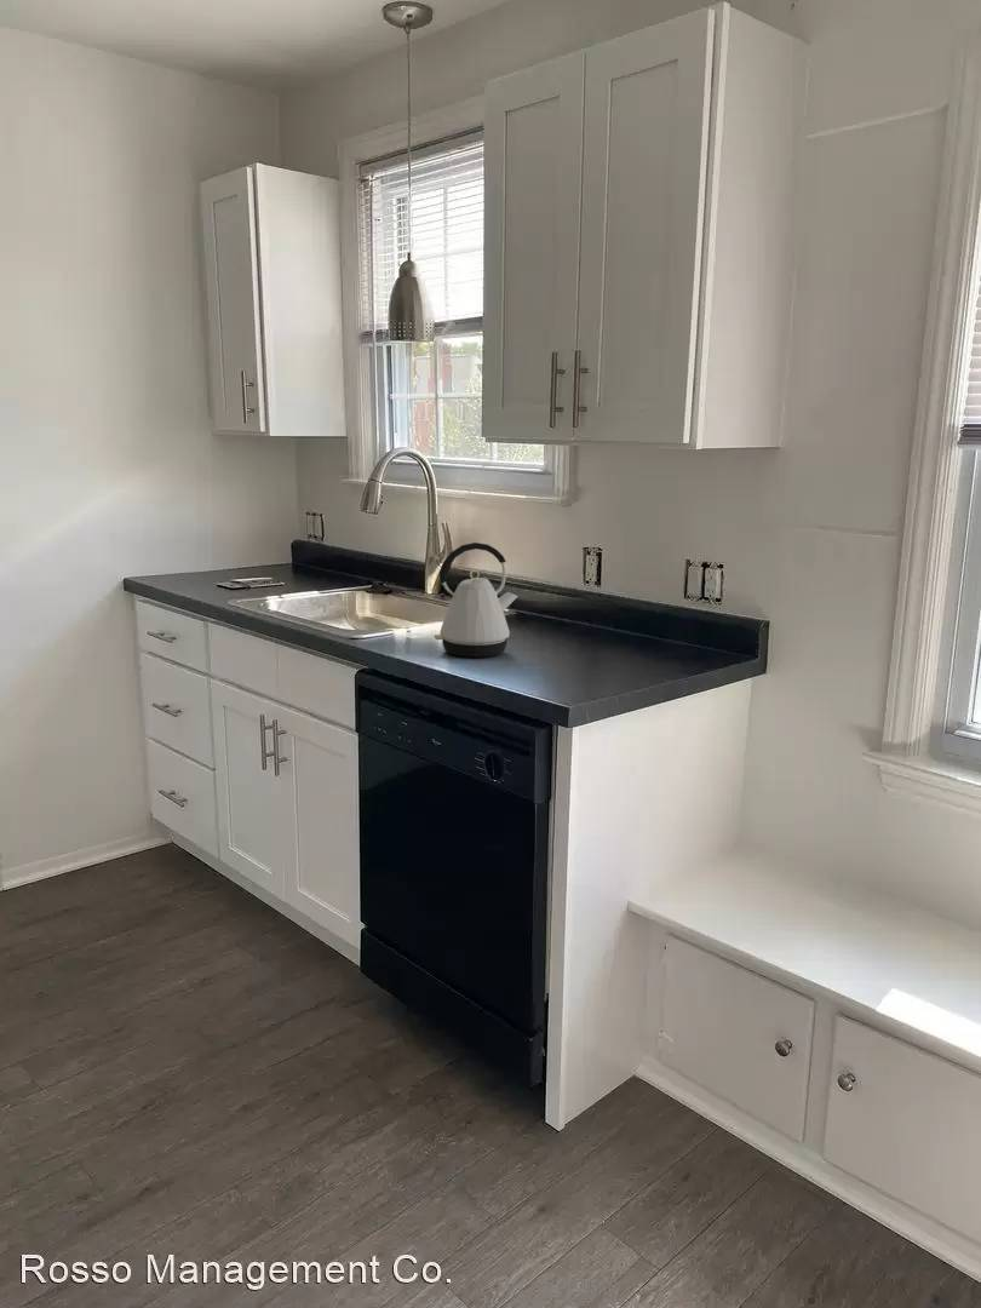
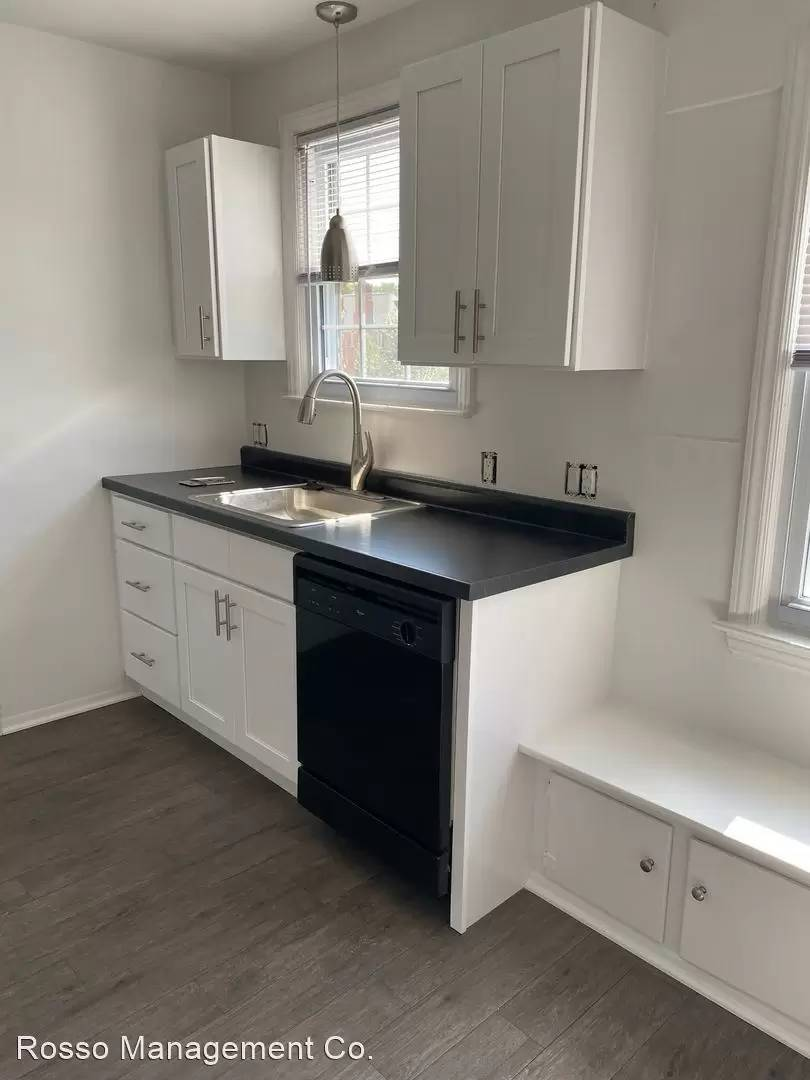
- kettle [434,541,518,659]
